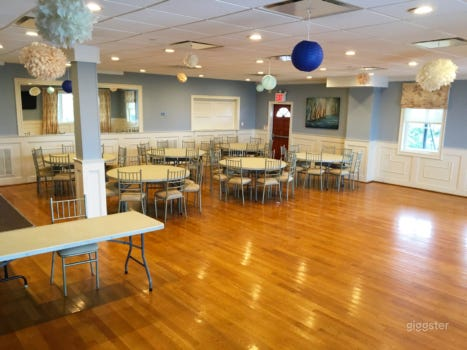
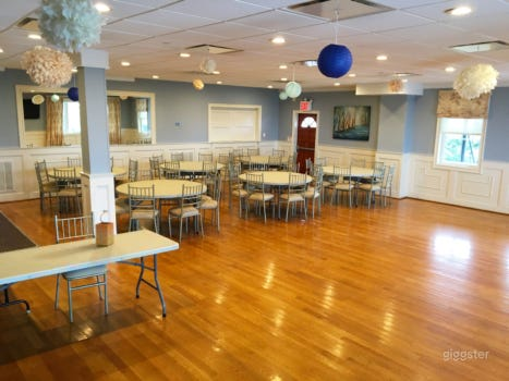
+ potted plant [94,209,116,247]
